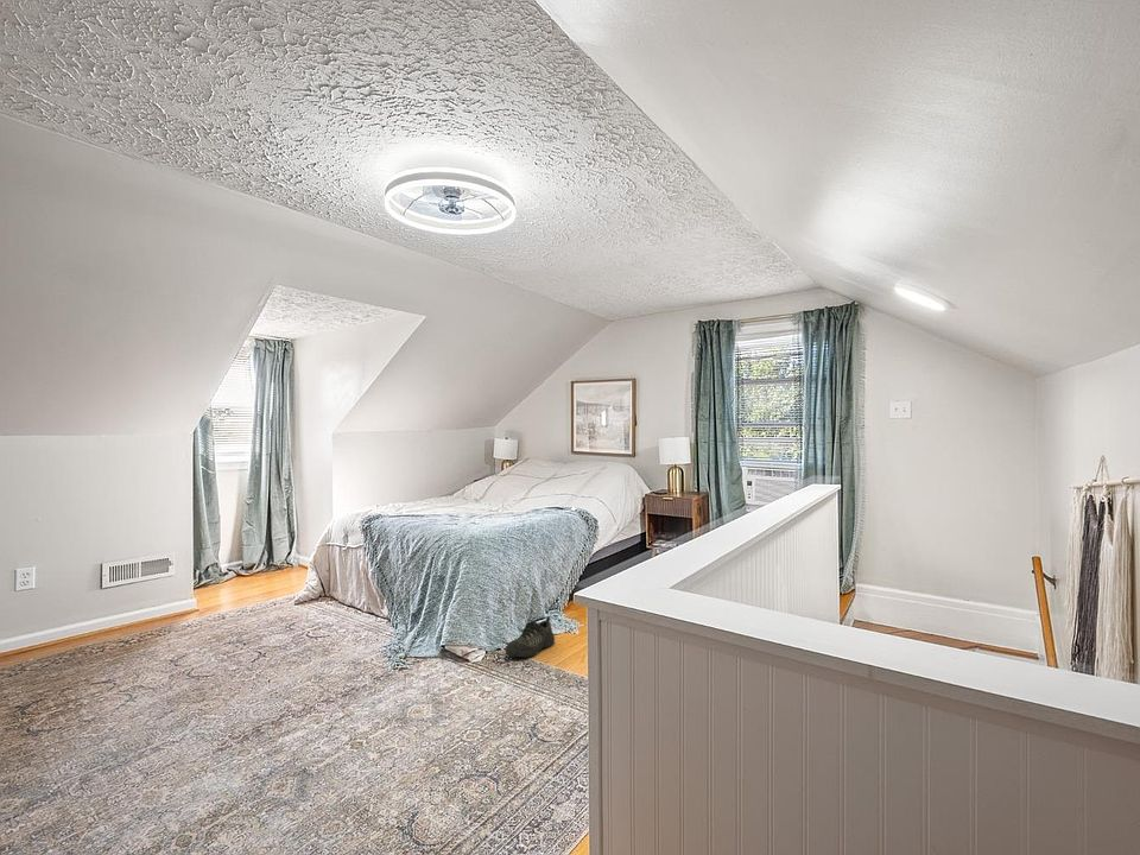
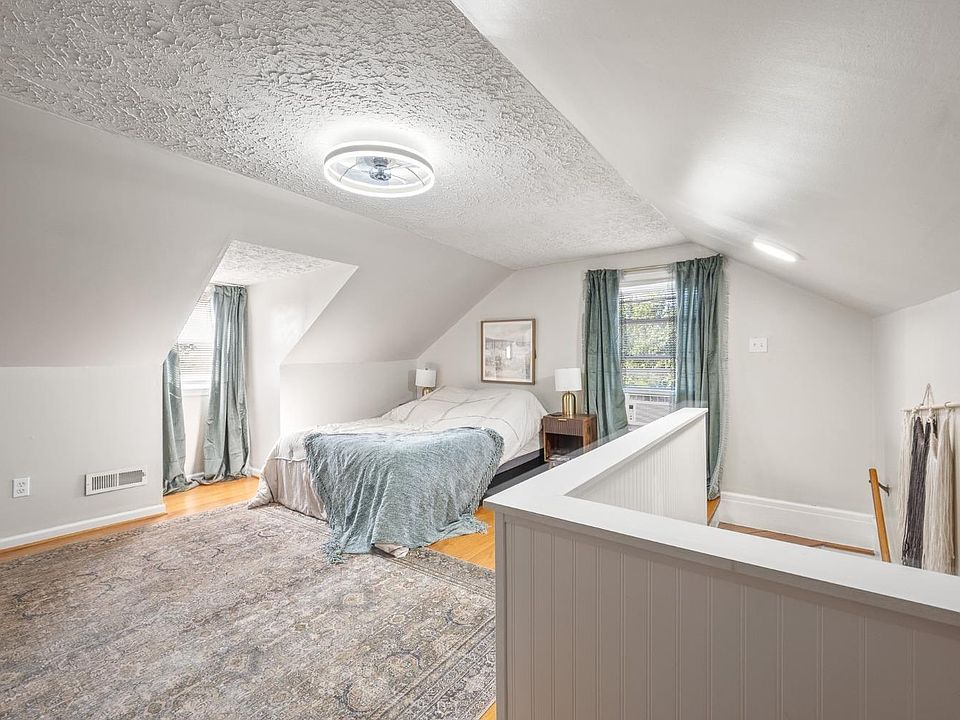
- shoe [504,610,556,658]
